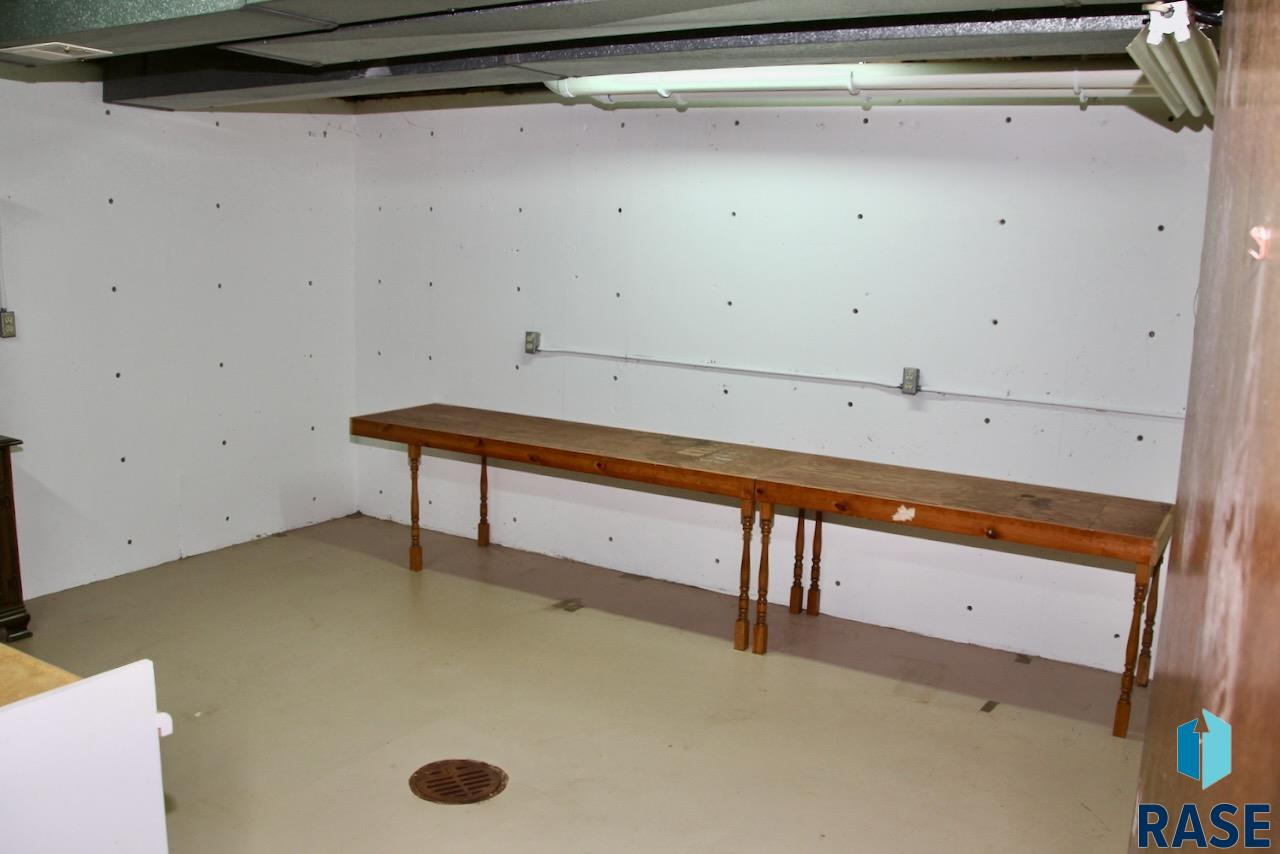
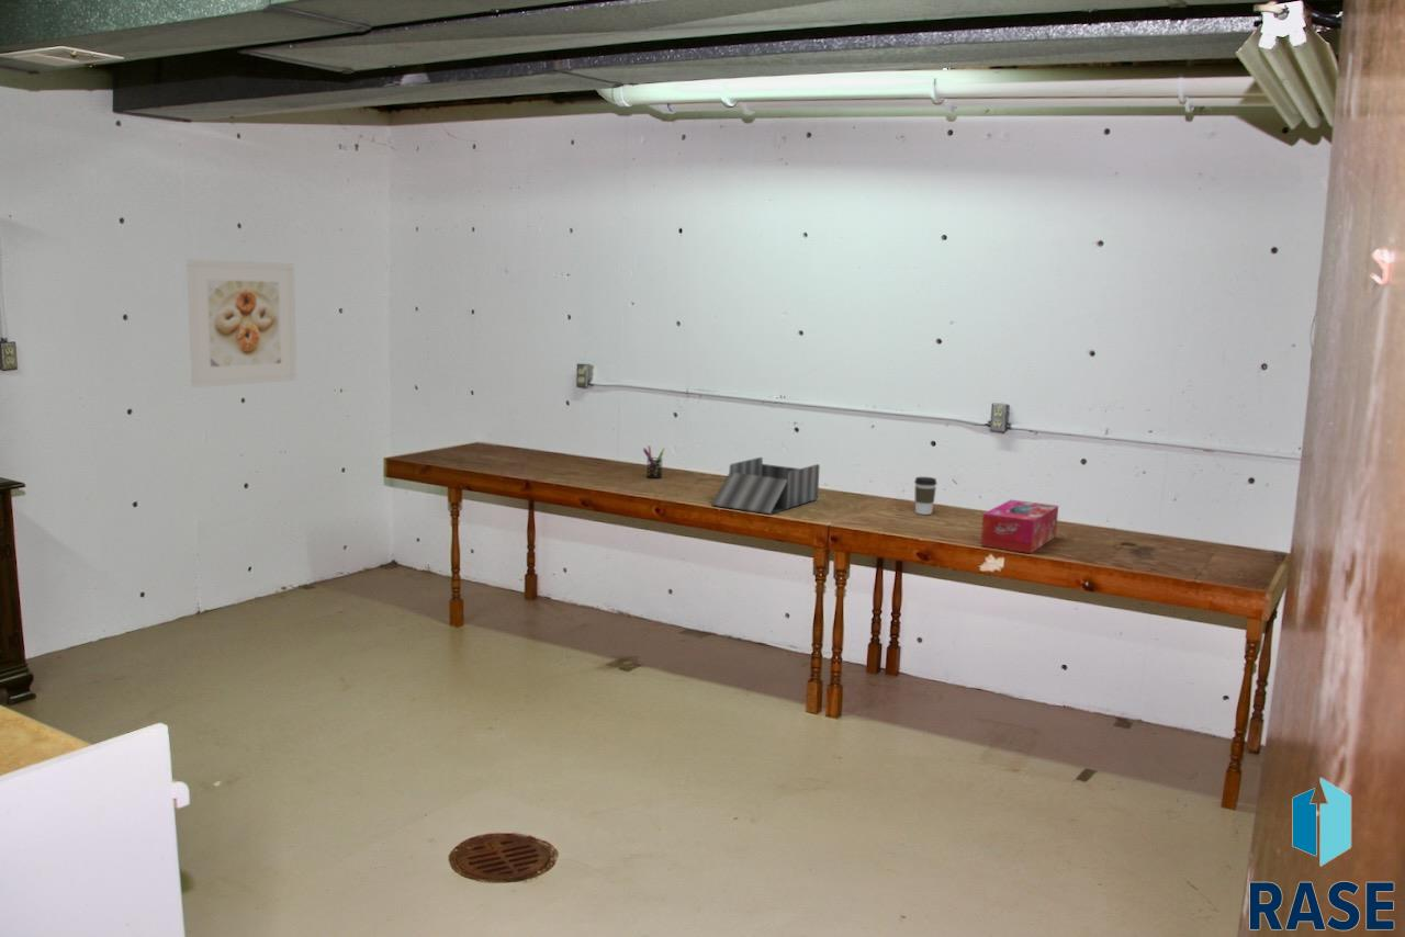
+ pen holder [642,444,665,479]
+ desk organizer [711,456,821,516]
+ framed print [186,258,297,388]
+ coffee cup [913,476,938,516]
+ tissue box [979,499,1059,554]
